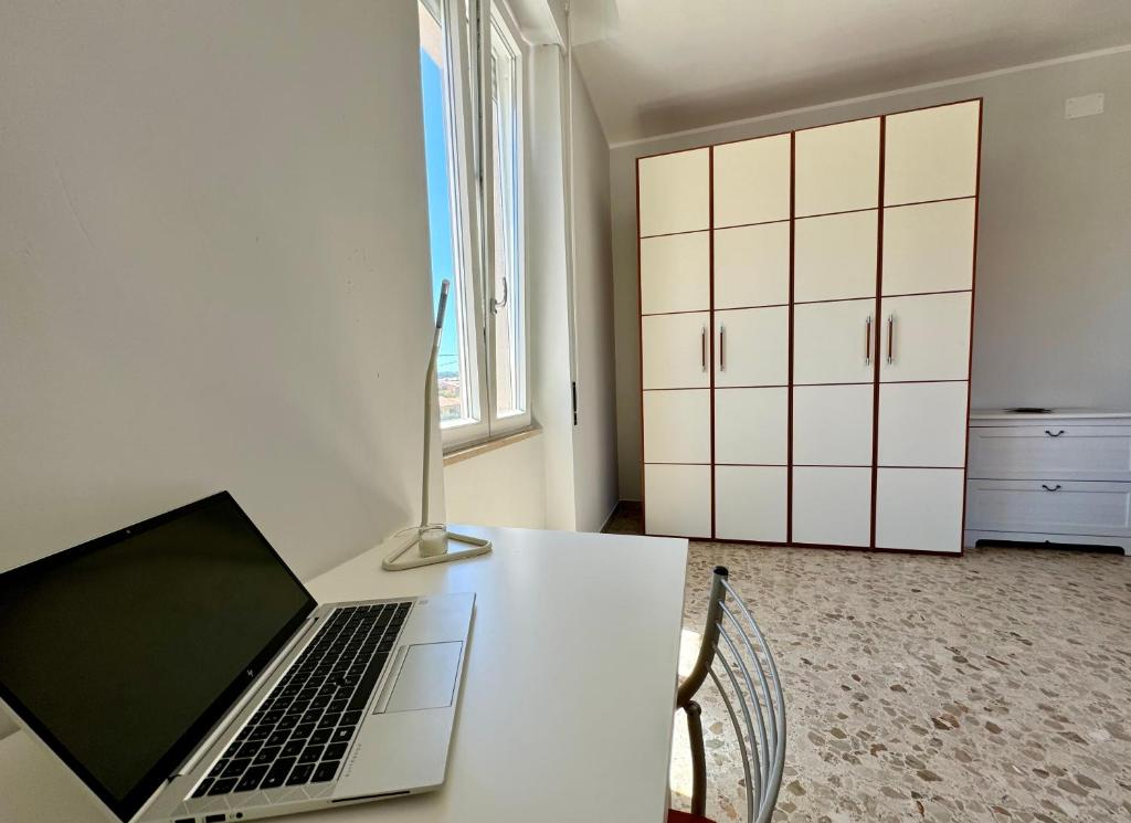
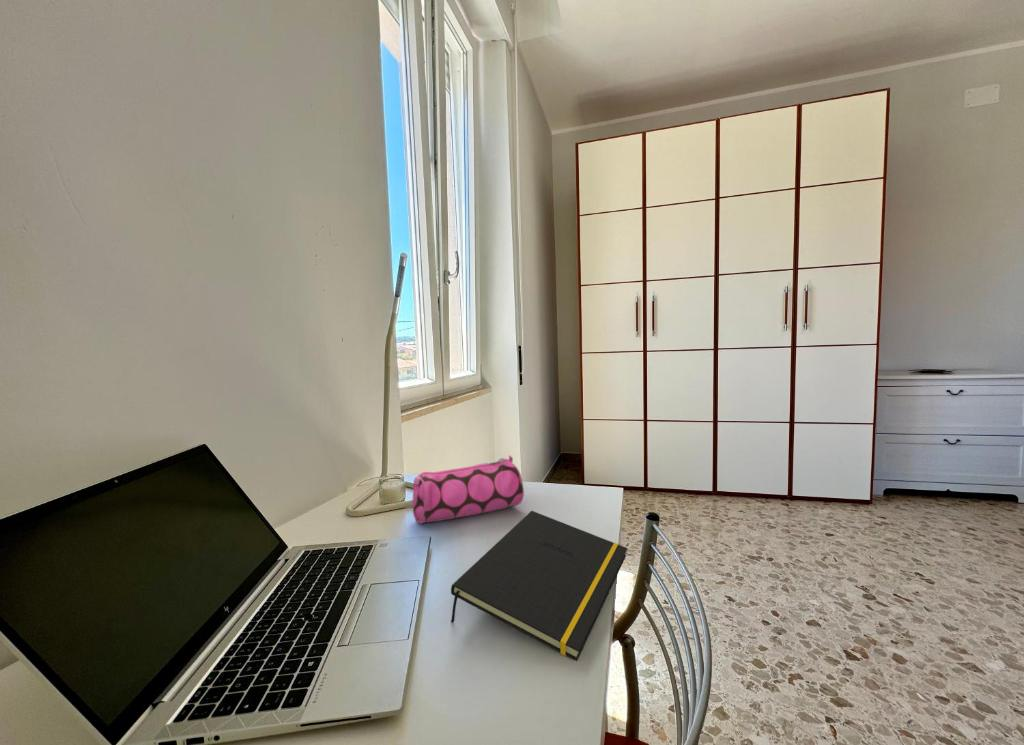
+ notepad [450,510,628,662]
+ pencil case [412,454,525,525]
